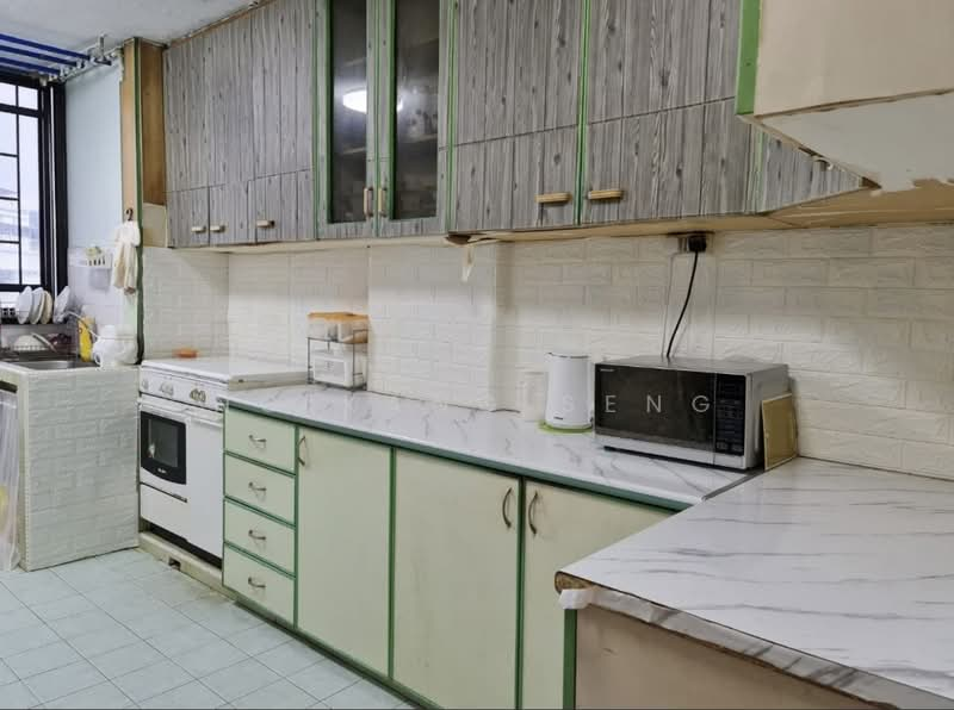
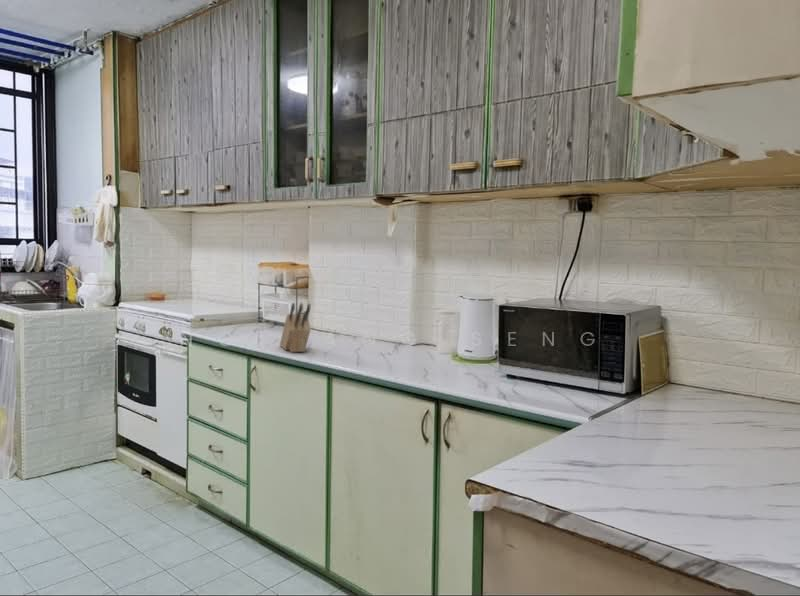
+ knife block [279,302,312,353]
